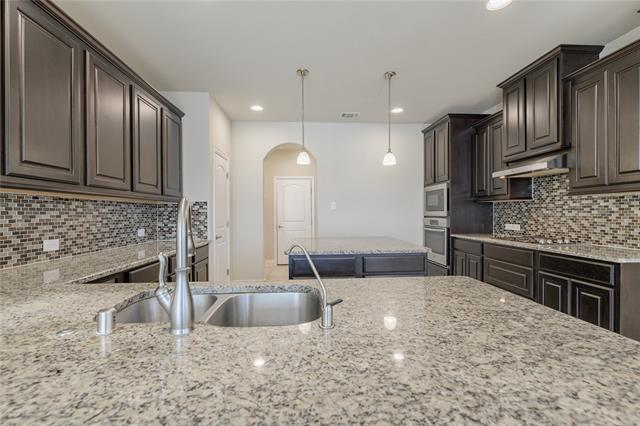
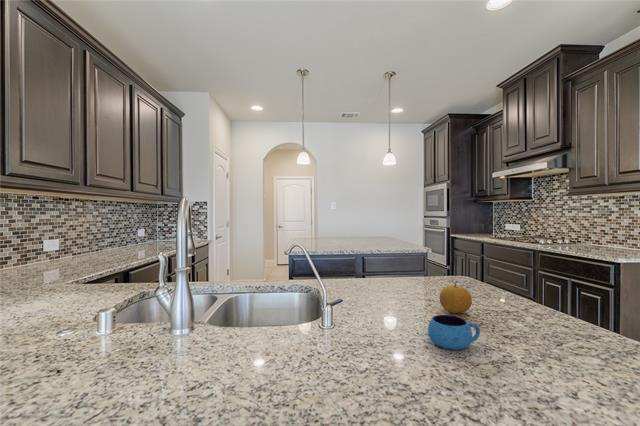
+ fruit [439,279,473,314]
+ mug [427,314,481,351]
